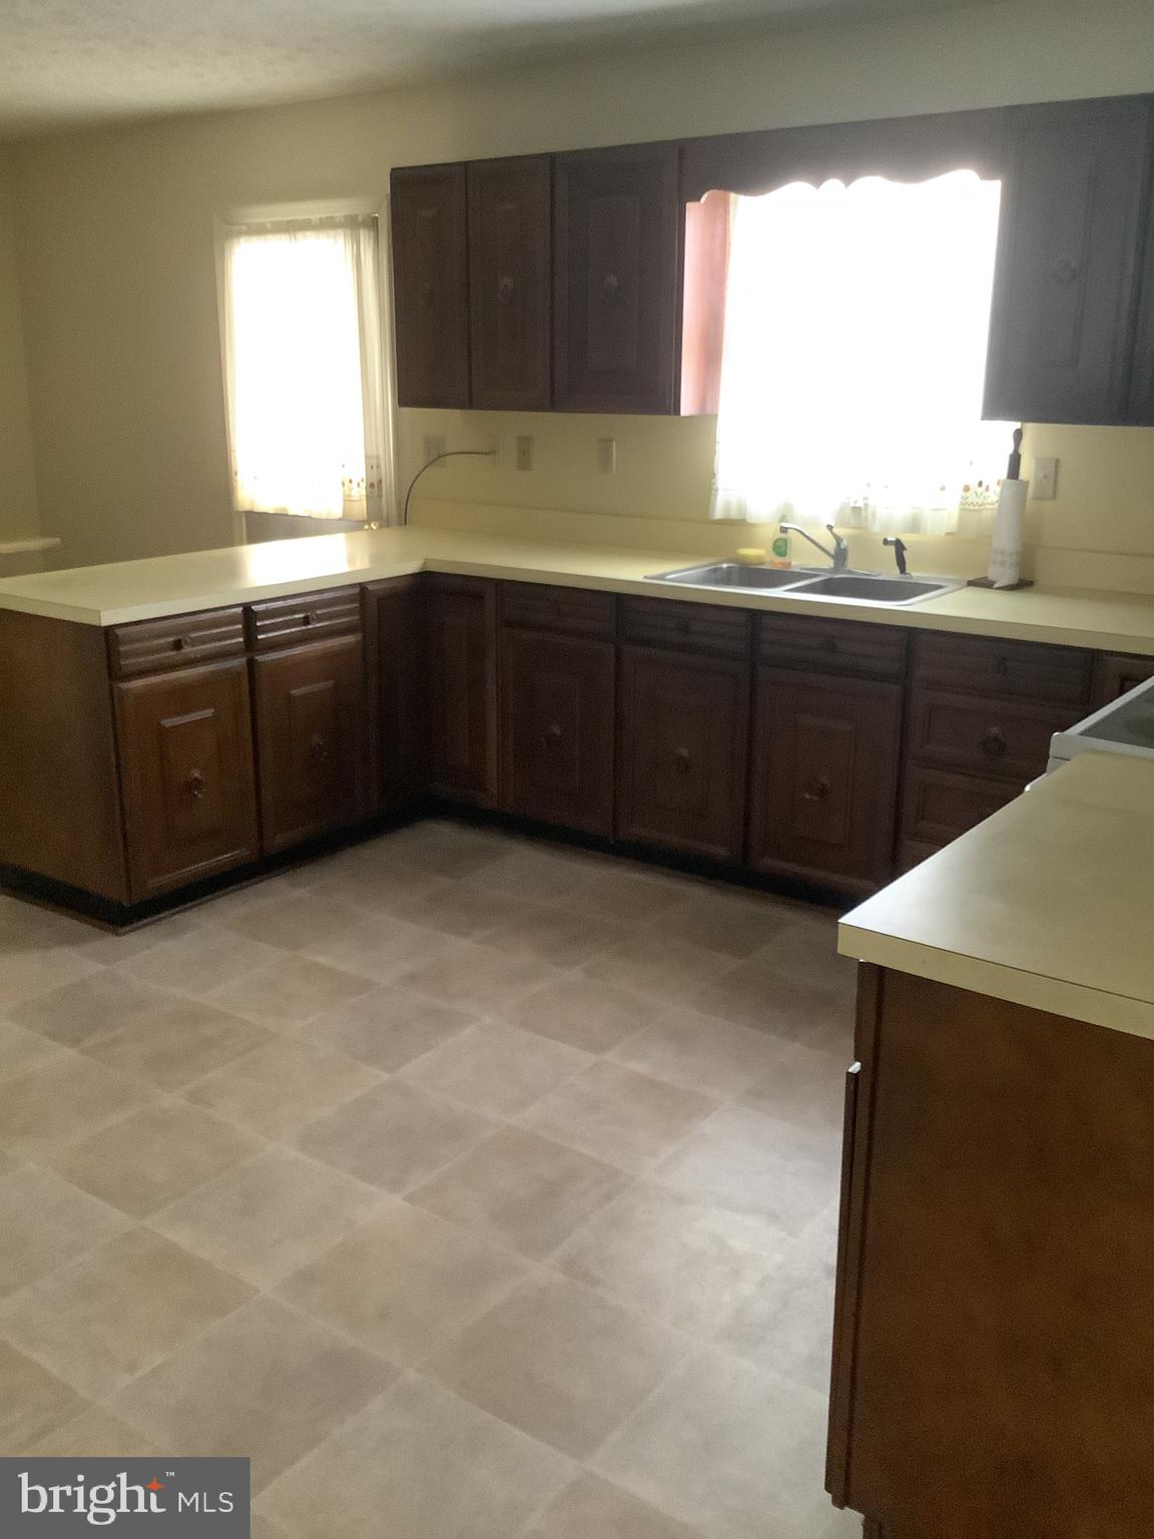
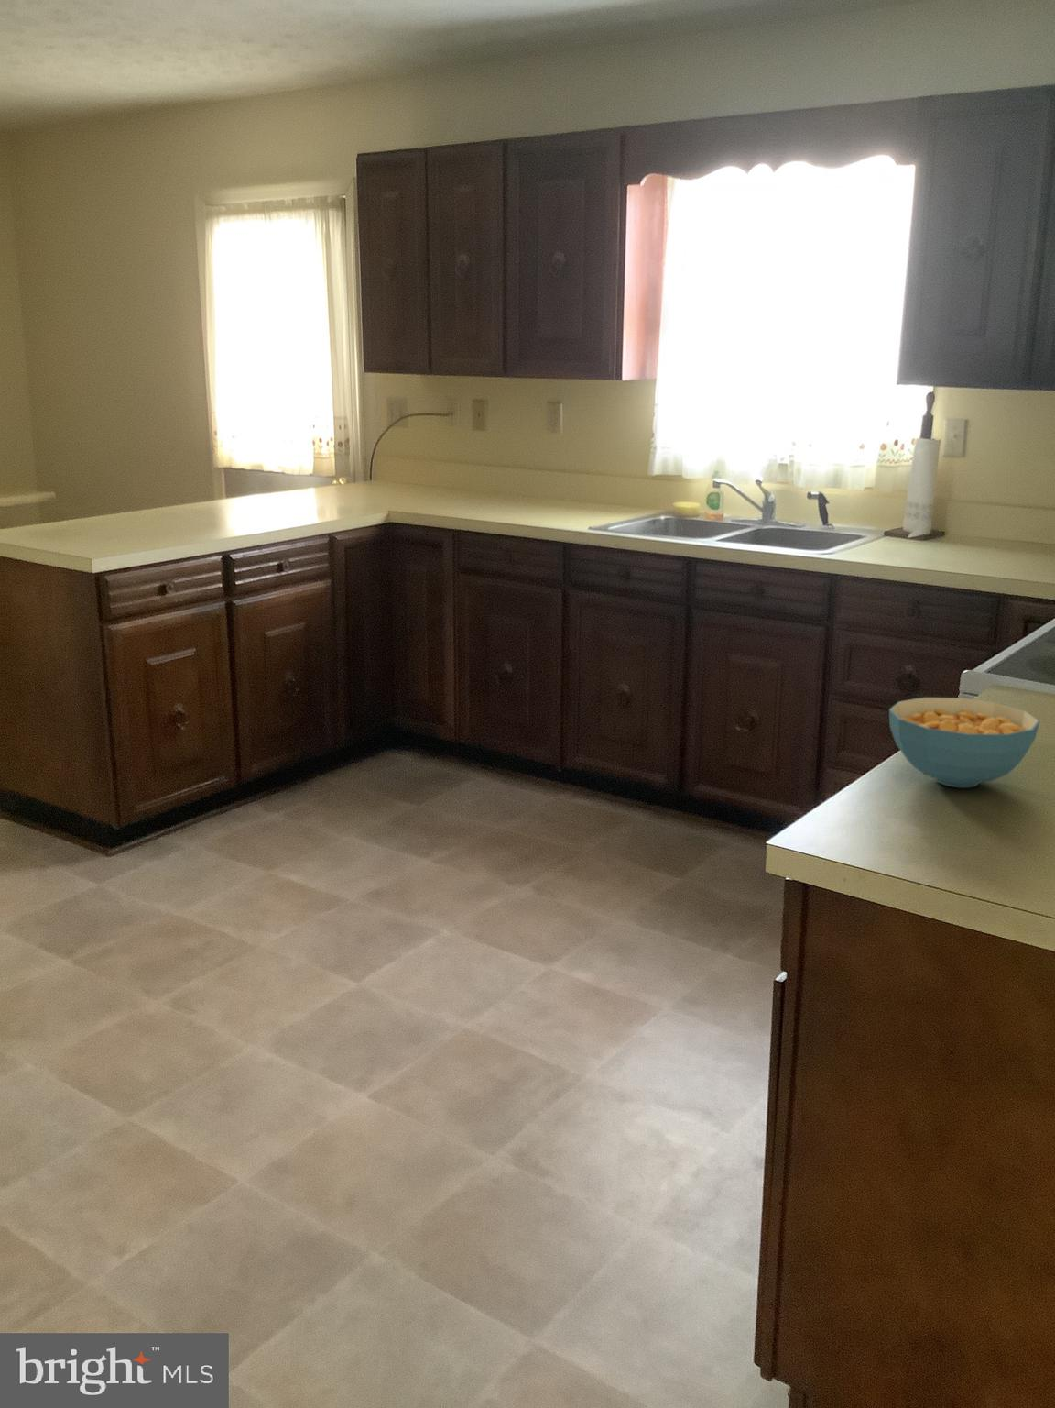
+ cereal bowl [889,696,1042,788]
